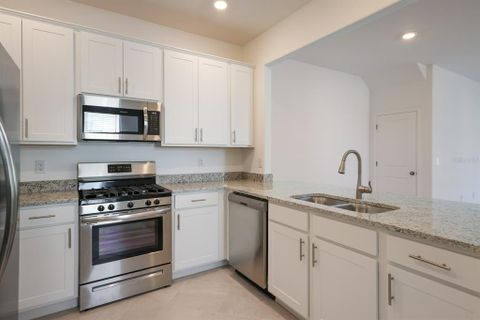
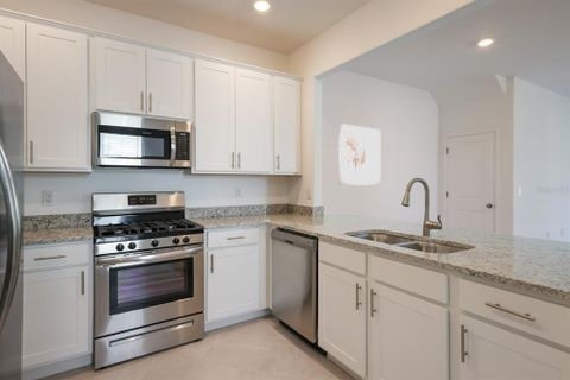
+ wall art [337,122,382,186]
